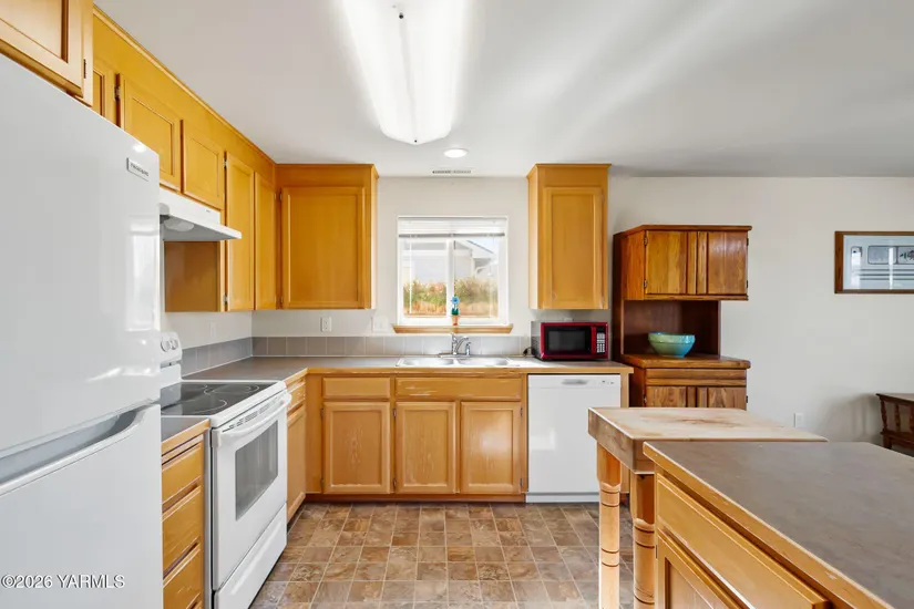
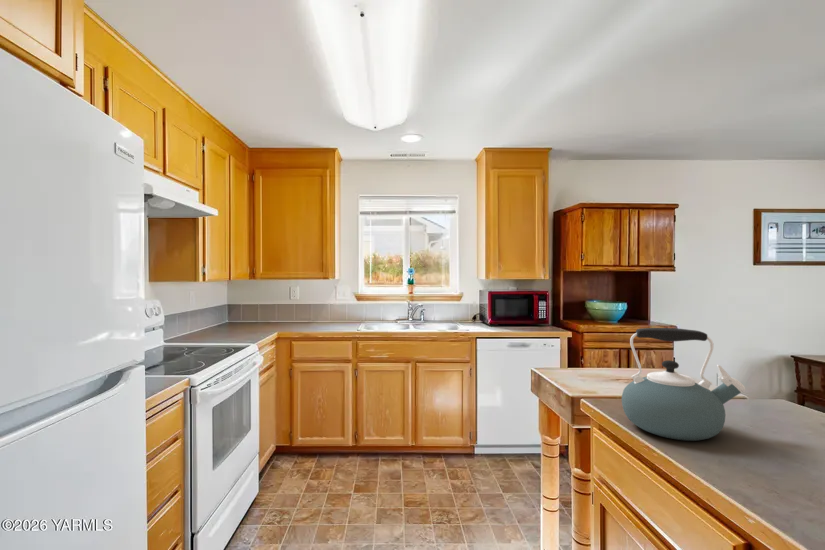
+ kettle [621,327,747,442]
